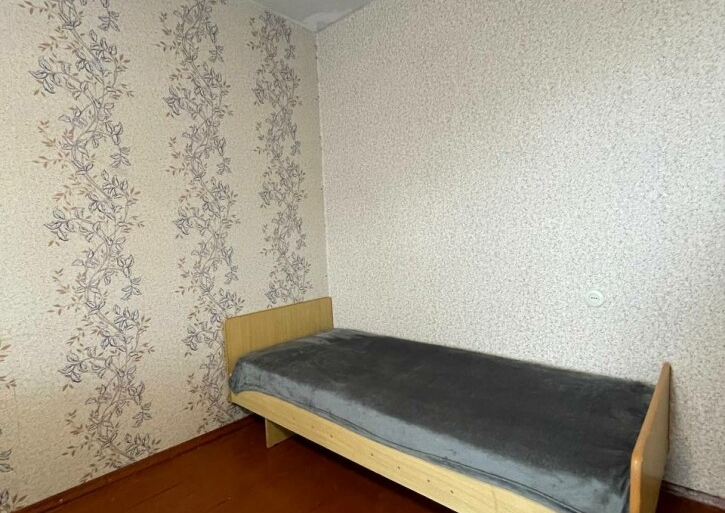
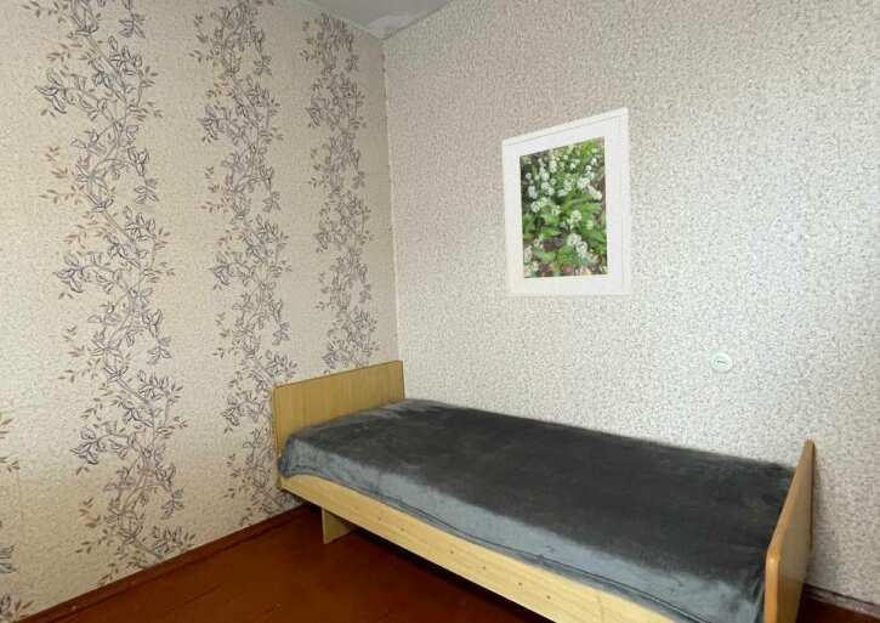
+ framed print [500,106,632,299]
